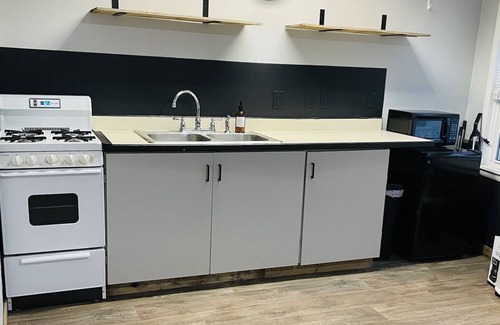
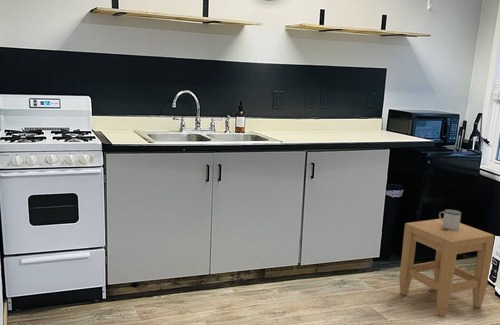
+ mug [438,208,463,230]
+ stool [399,217,495,318]
